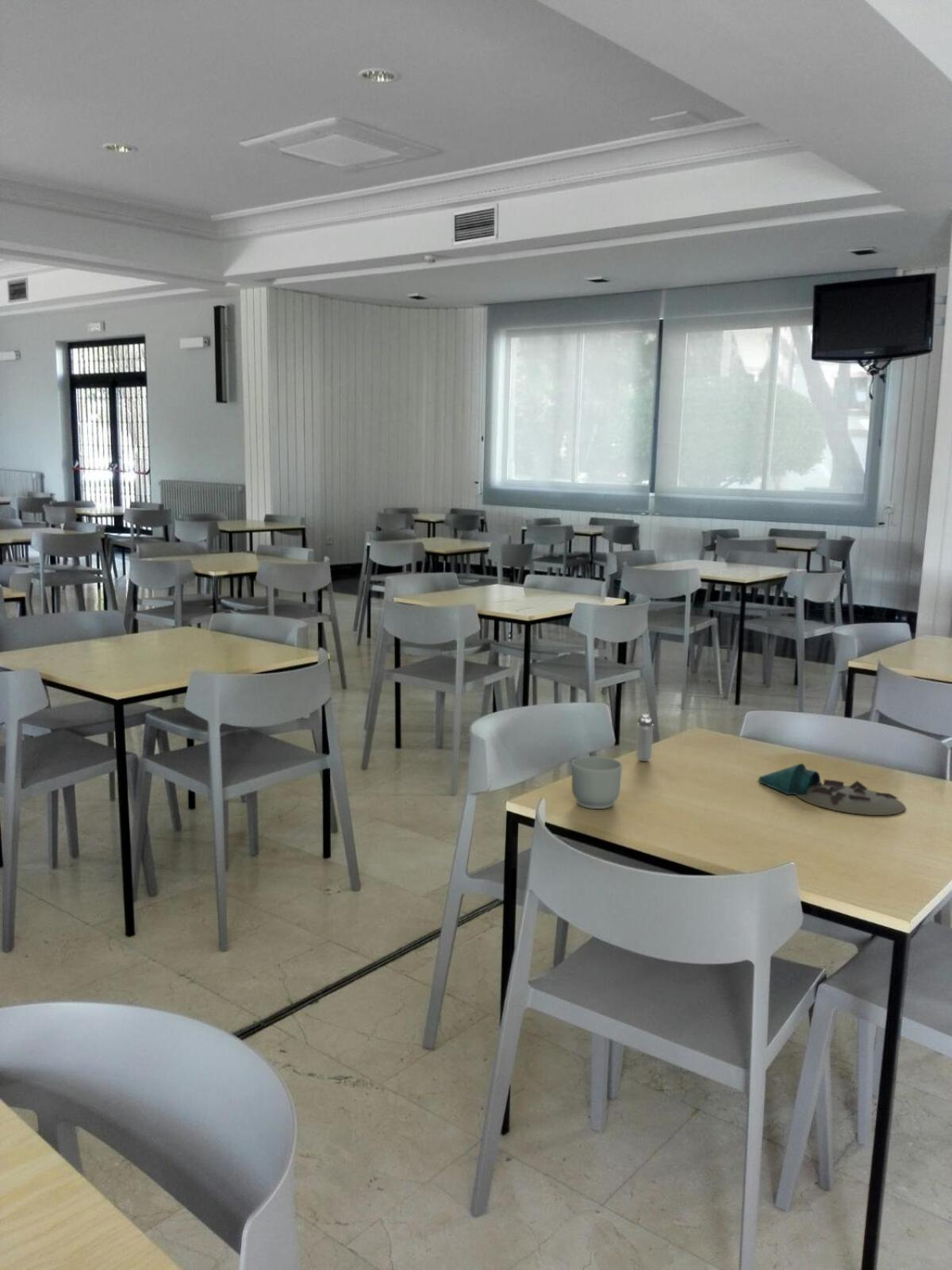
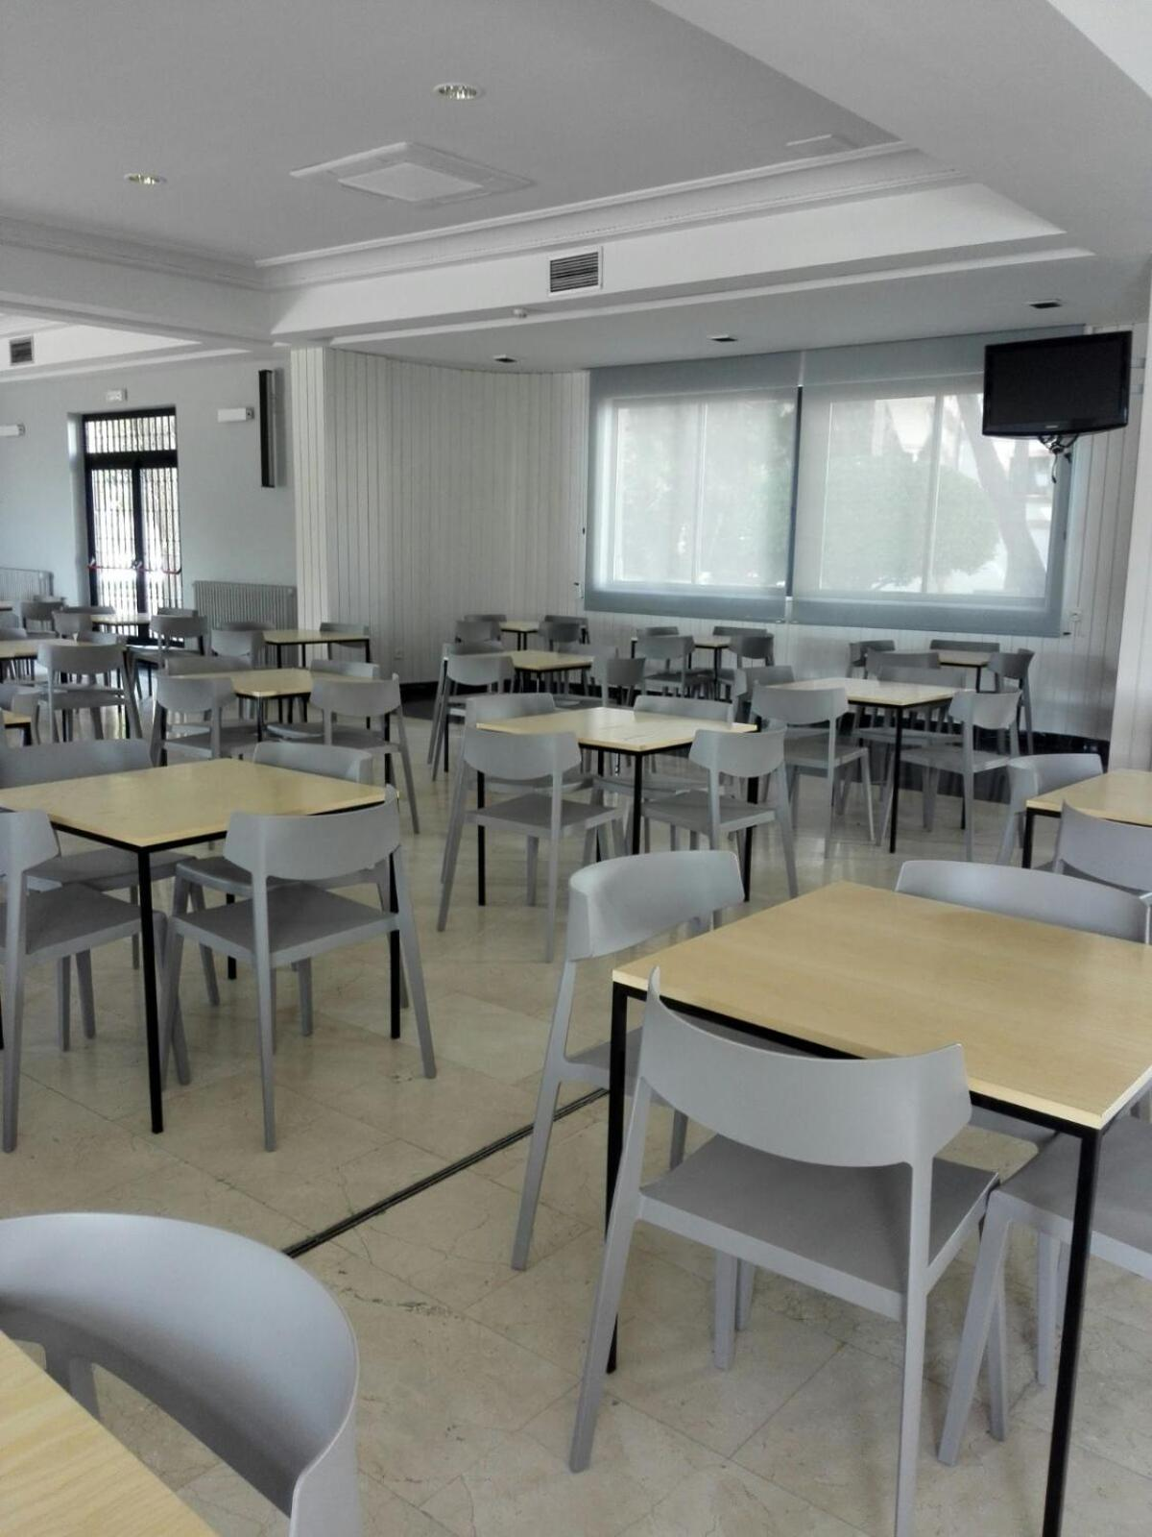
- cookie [758,763,906,816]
- shaker [635,714,655,762]
- mug [571,756,623,810]
